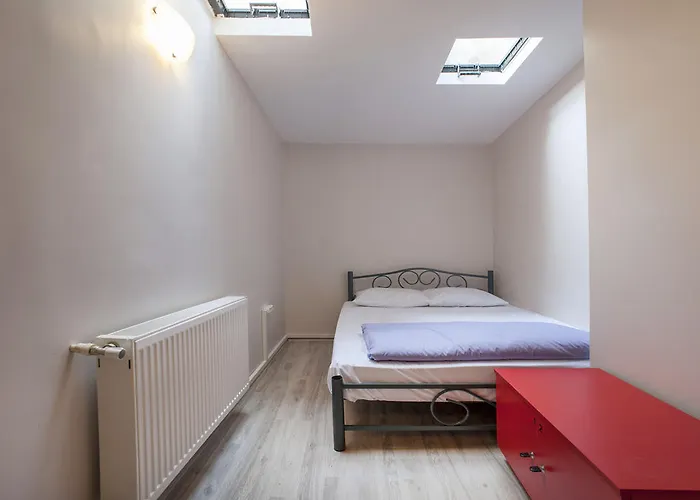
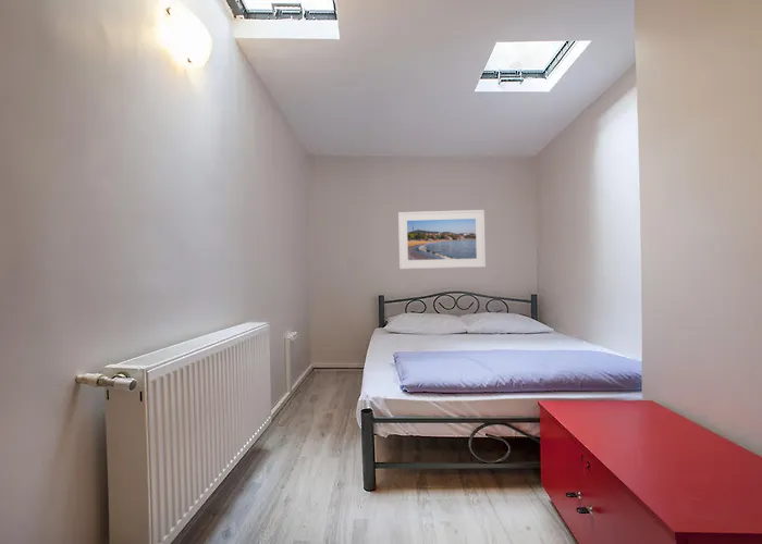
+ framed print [397,209,487,270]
